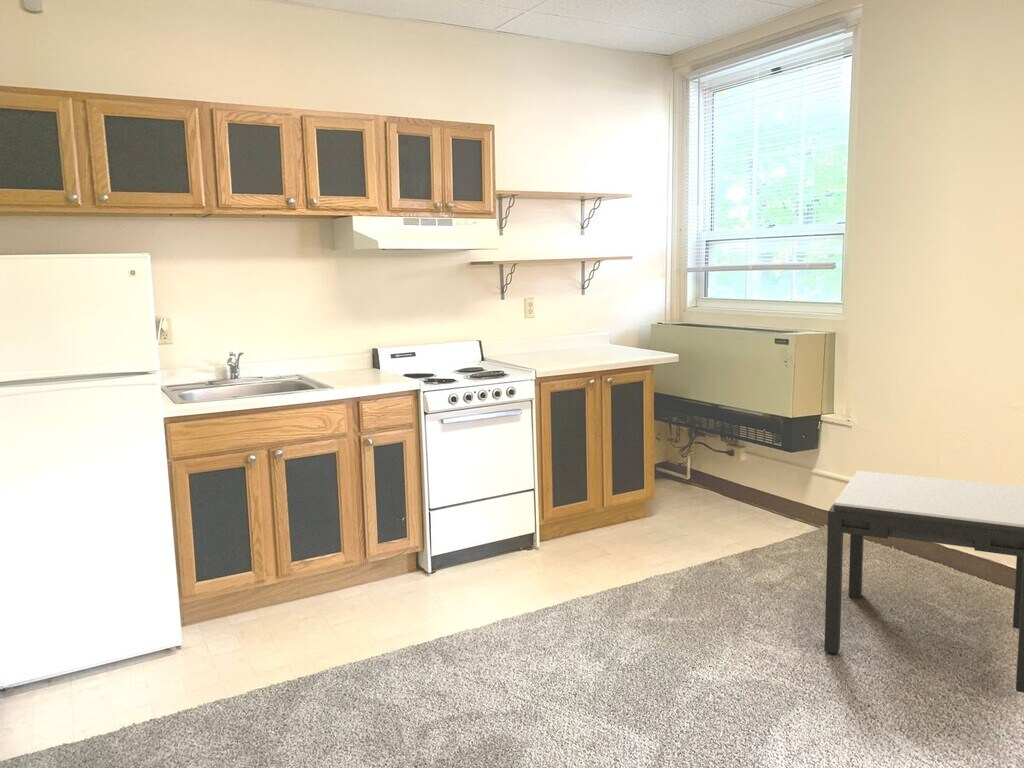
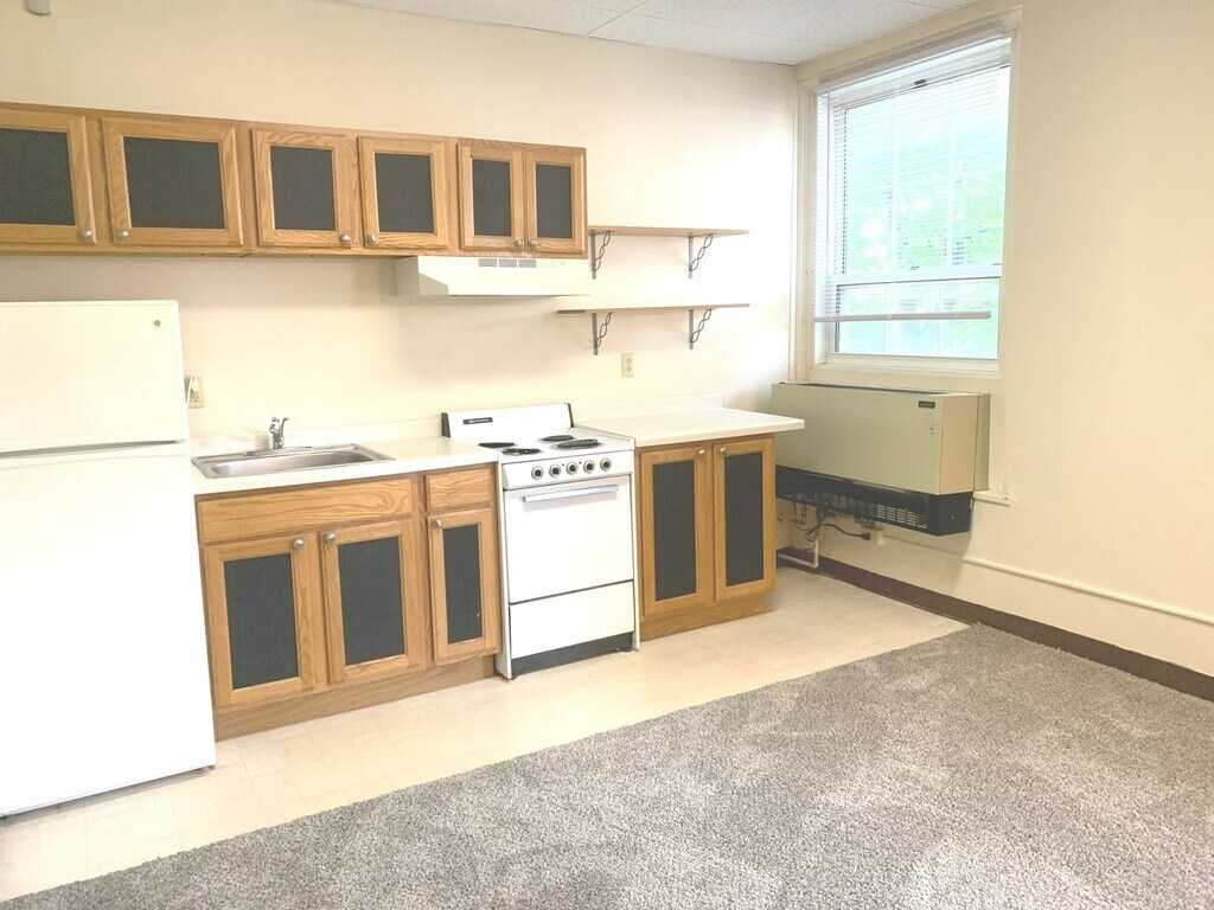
- side table [823,470,1024,694]
